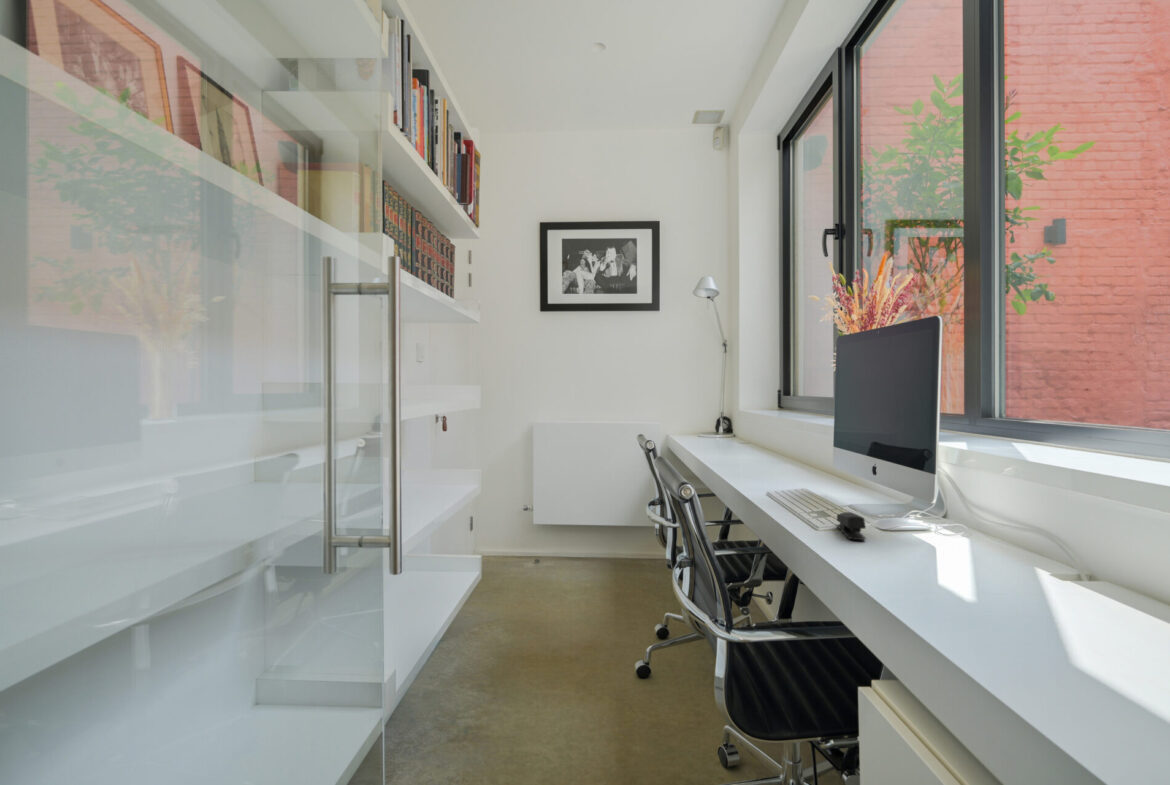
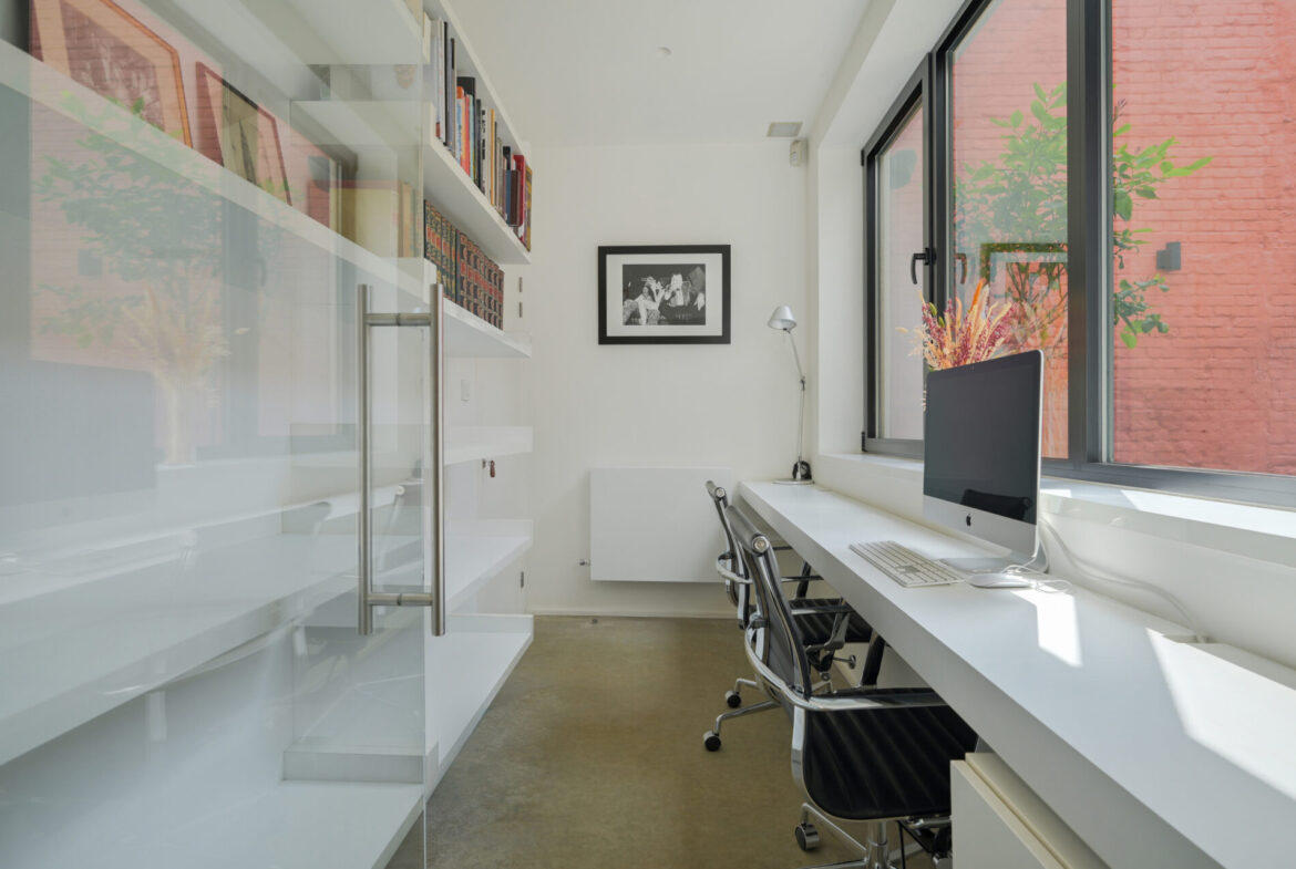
- stapler [835,511,867,541]
